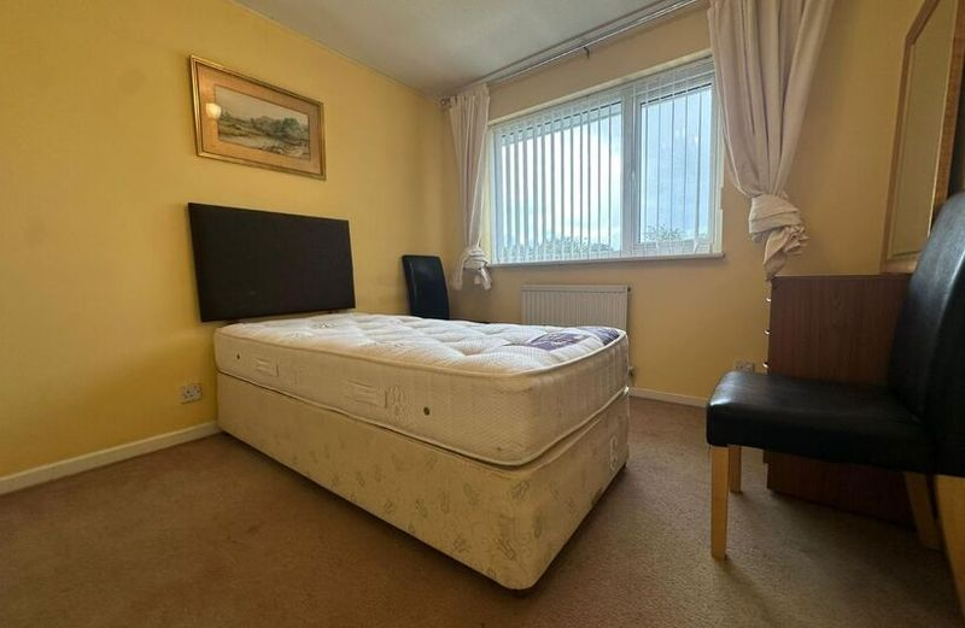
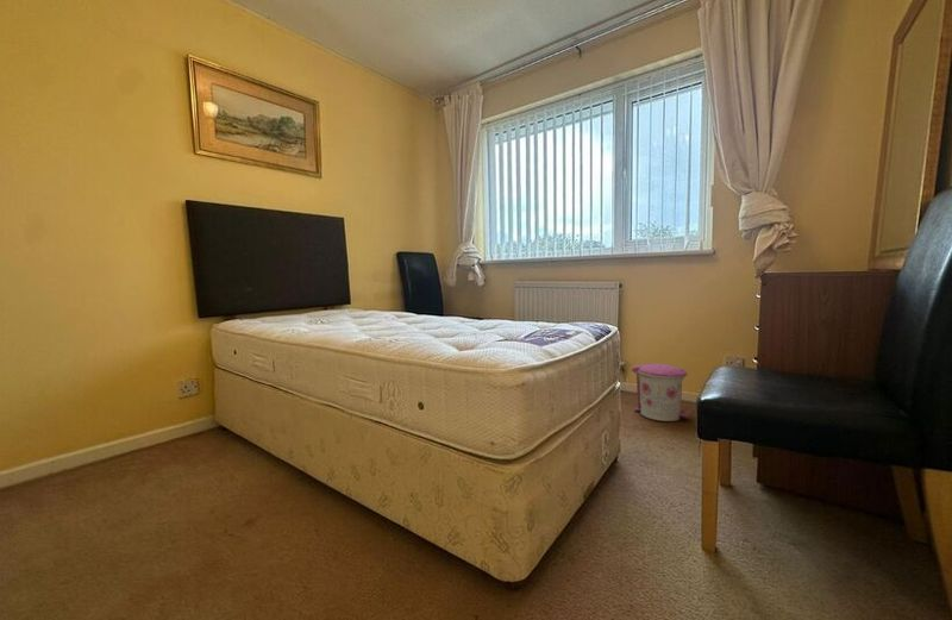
+ trash can [631,363,691,422]
